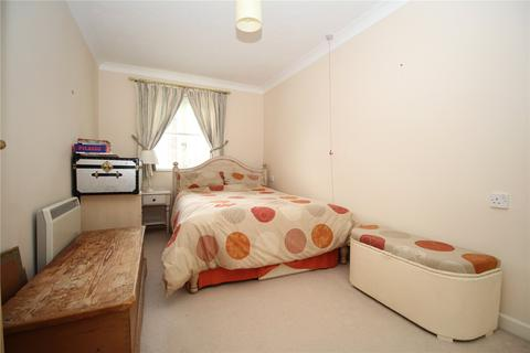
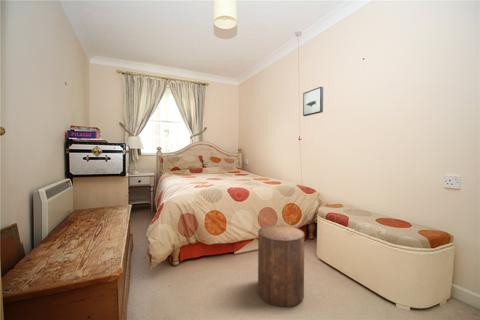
+ stool [257,224,305,308]
+ wall art [302,86,324,117]
